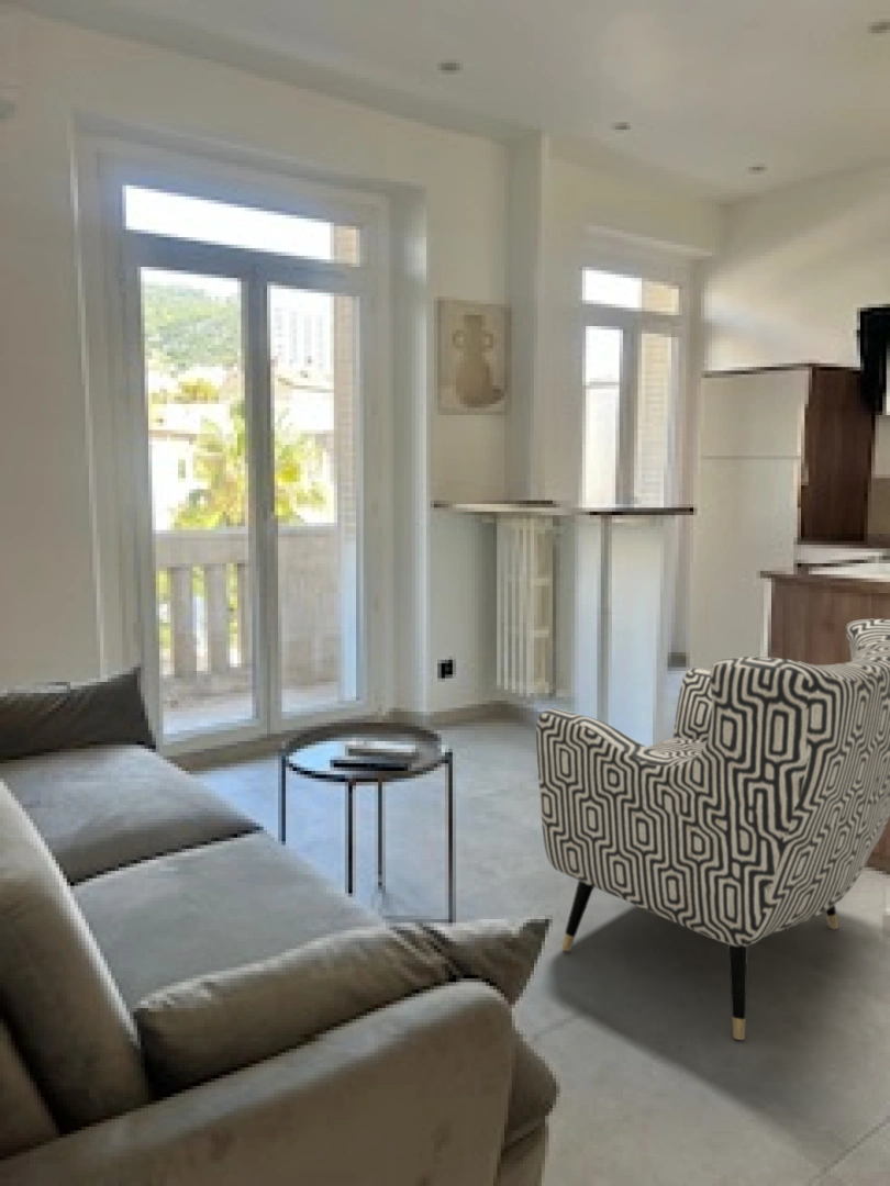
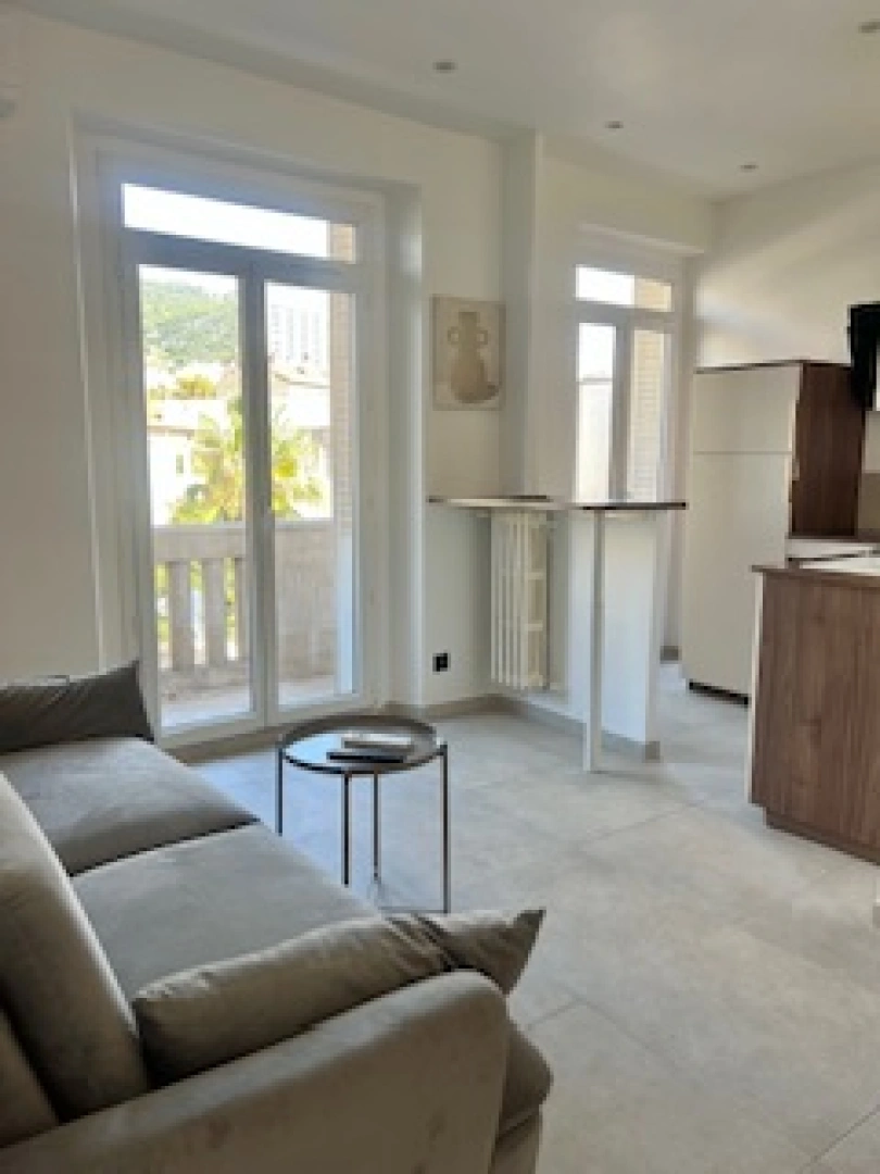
- armchair [535,618,890,1041]
